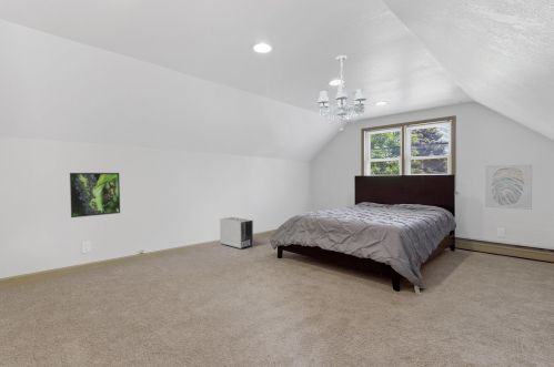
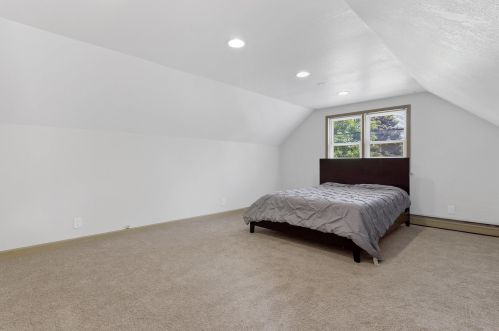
- chandelier [318,54,367,133]
- wall art [484,163,533,211]
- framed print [69,172,121,218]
- air purifier [219,216,254,251]
